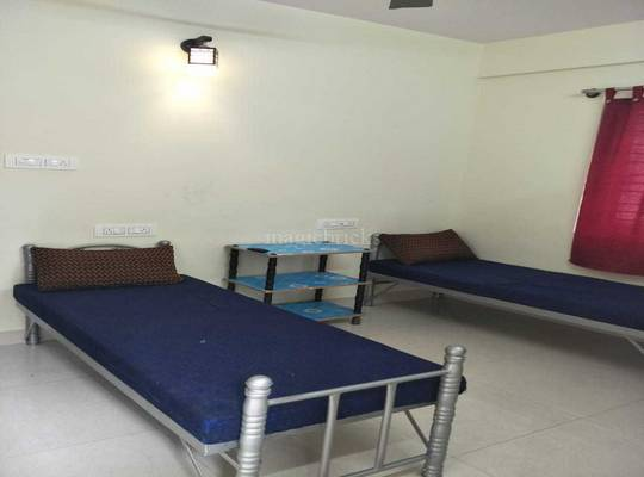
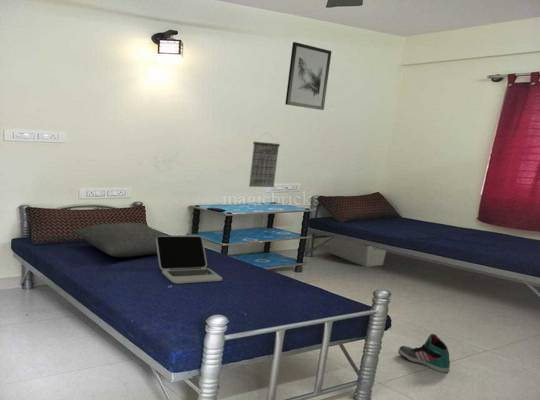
+ wall art [284,41,332,111]
+ calendar [248,131,281,188]
+ laptop [156,234,223,285]
+ pillow [72,222,168,258]
+ storage bin [328,237,387,268]
+ sneaker [397,333,451,373]
